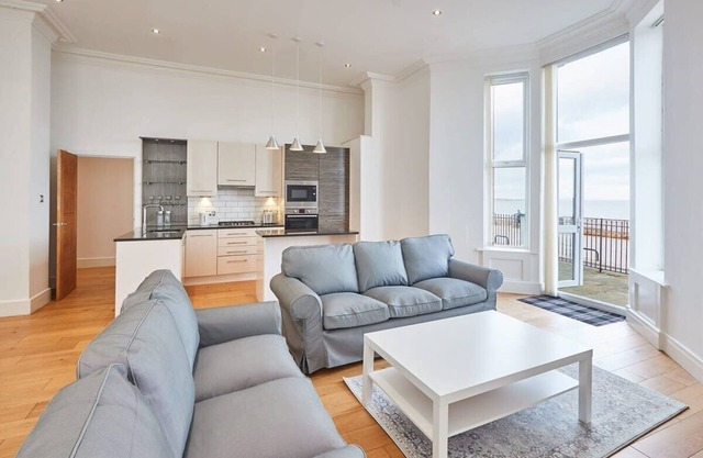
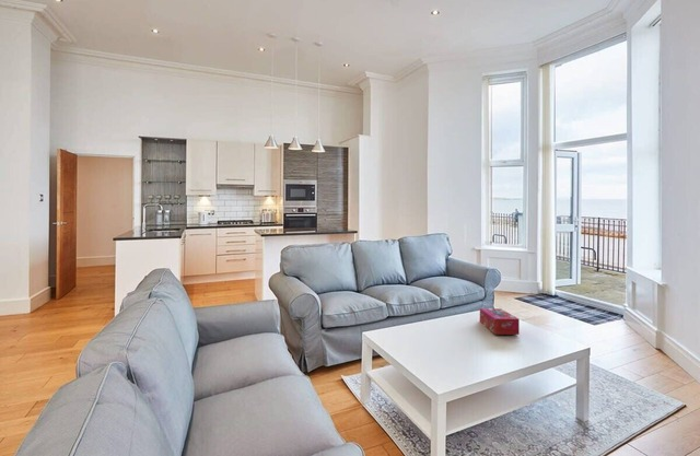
+ tissue box [479,307,521,336]
